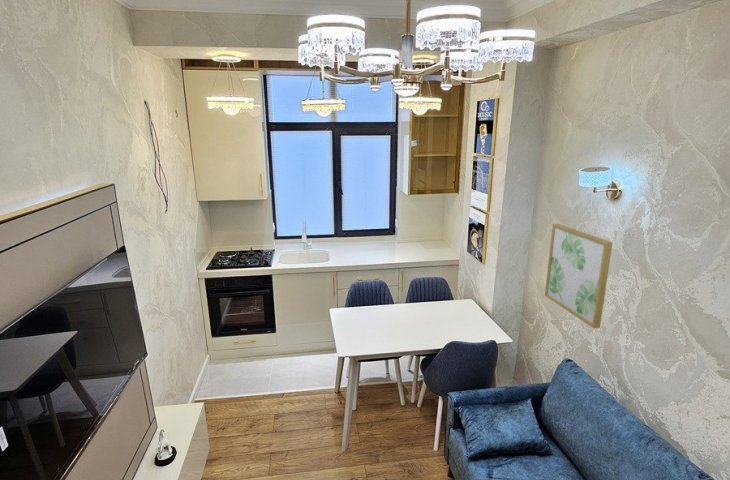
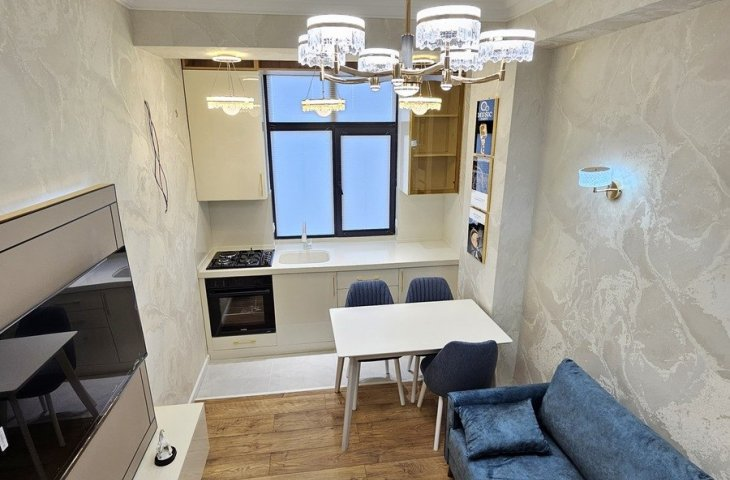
- wall art [544,223,614,329]
